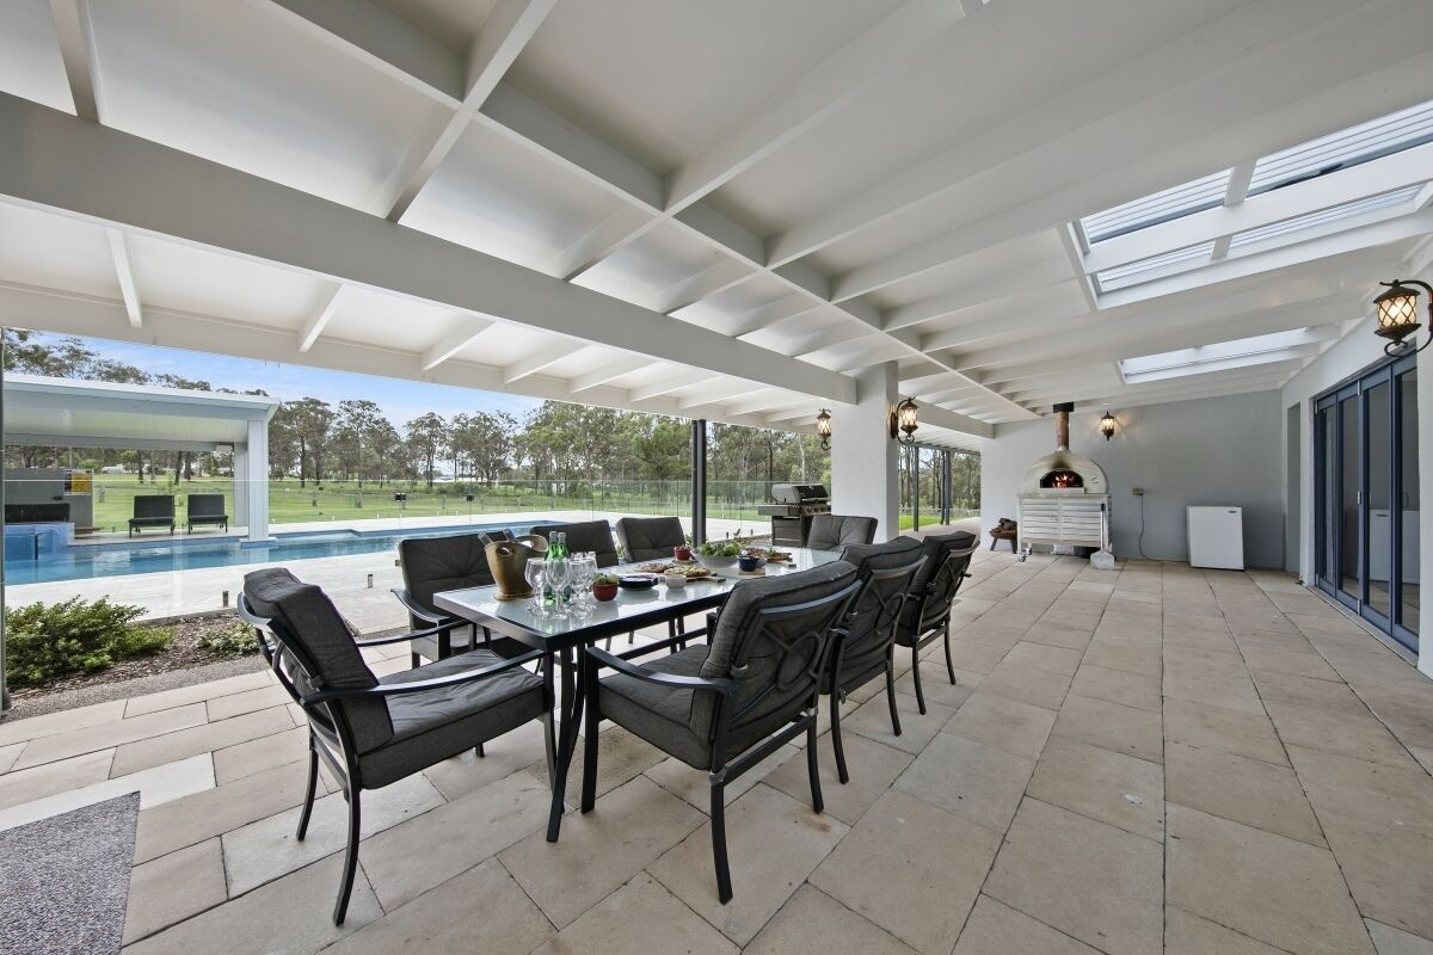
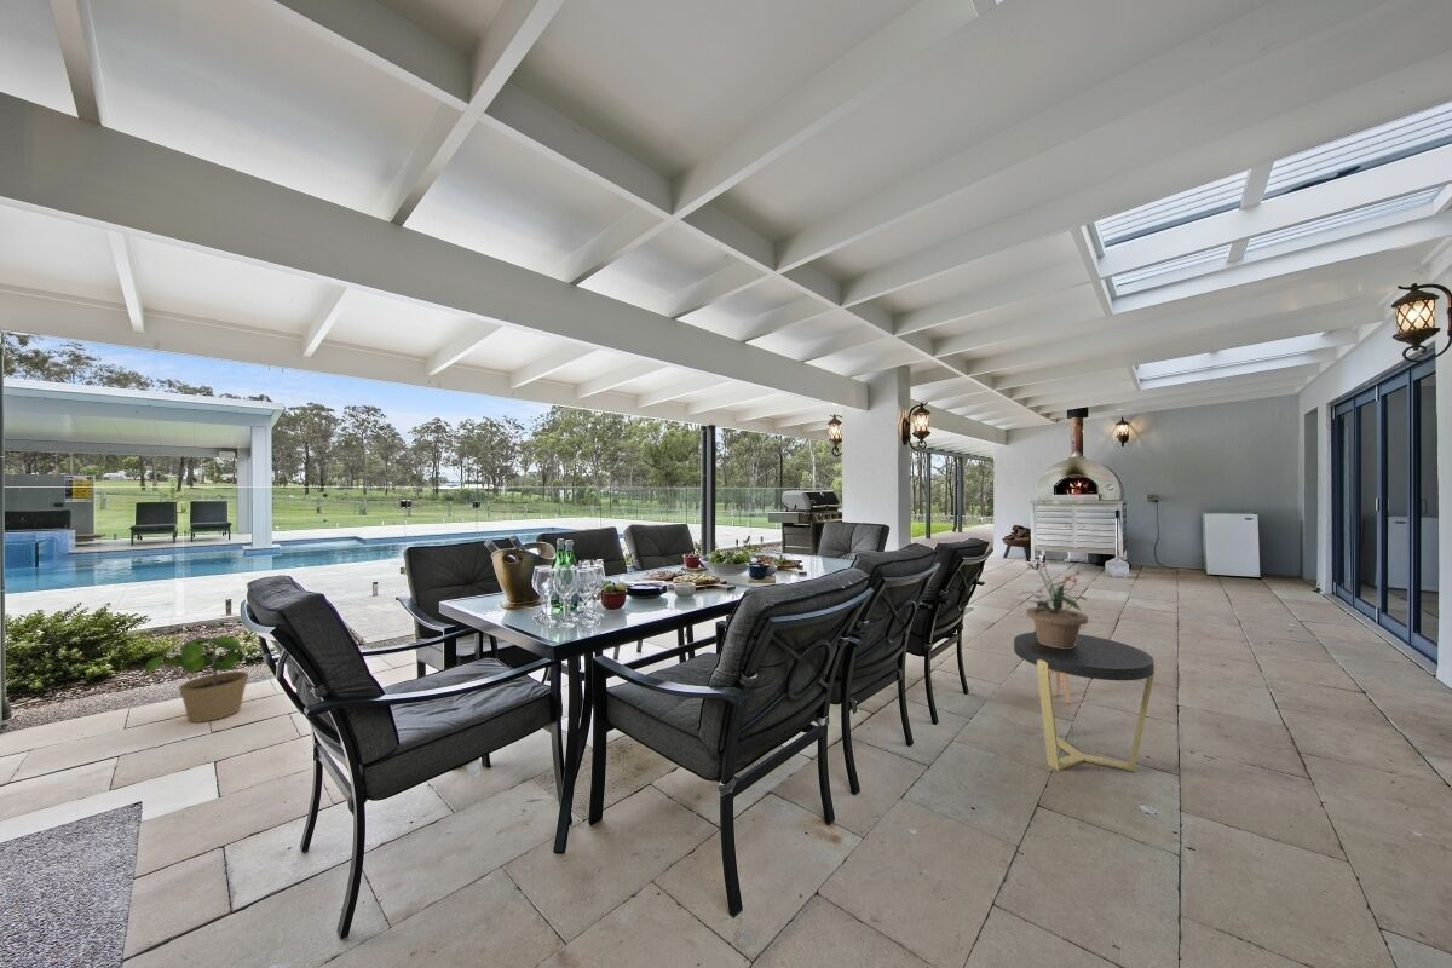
+ house plant [1025,584,1085,705]
+ side table [1013,630,1156,772]
+ potted plant [1016,560,1089,649]
+ potted plant [143,634,257,724]
